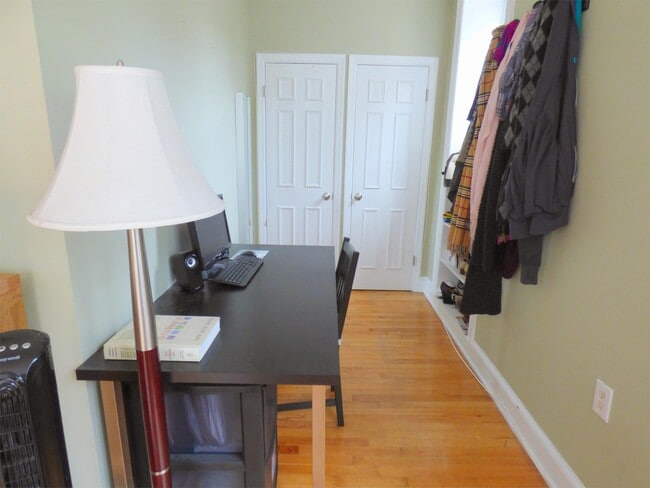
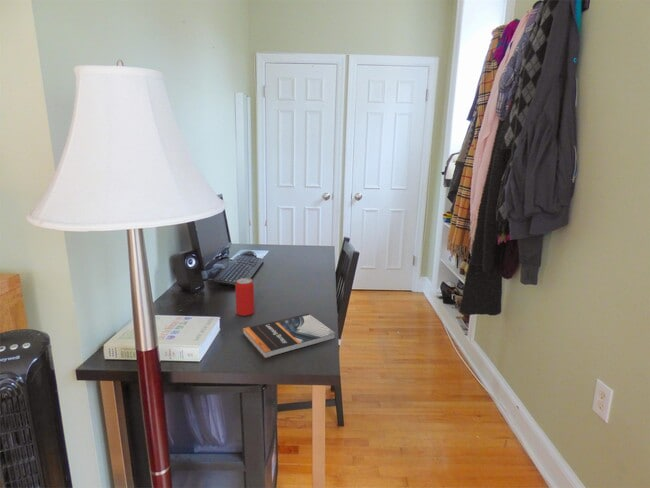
+ beverage can [234,277,255,317]
+ book [241,313,336,359]
